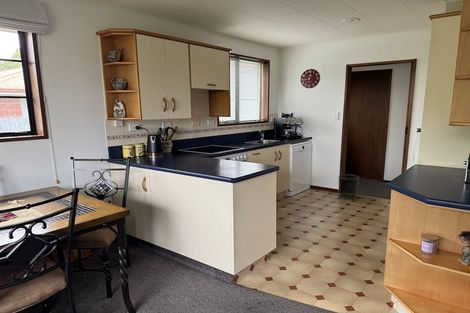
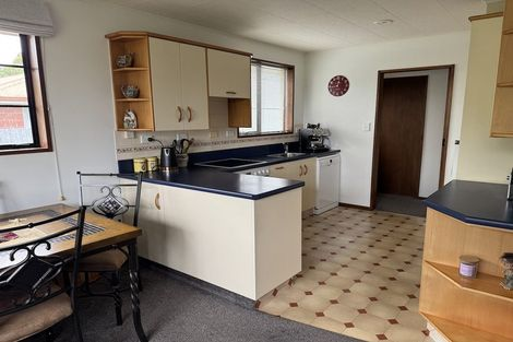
- waste bin [337,173,360,201]
